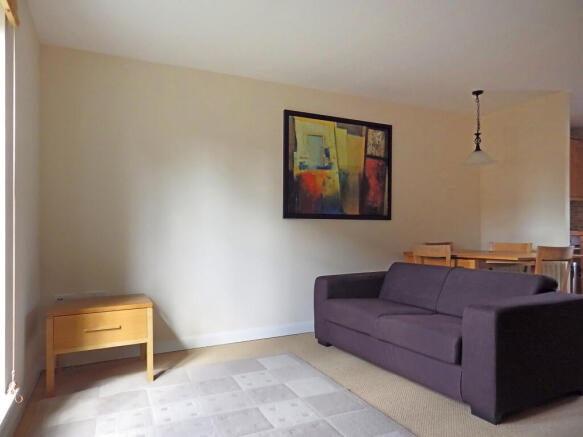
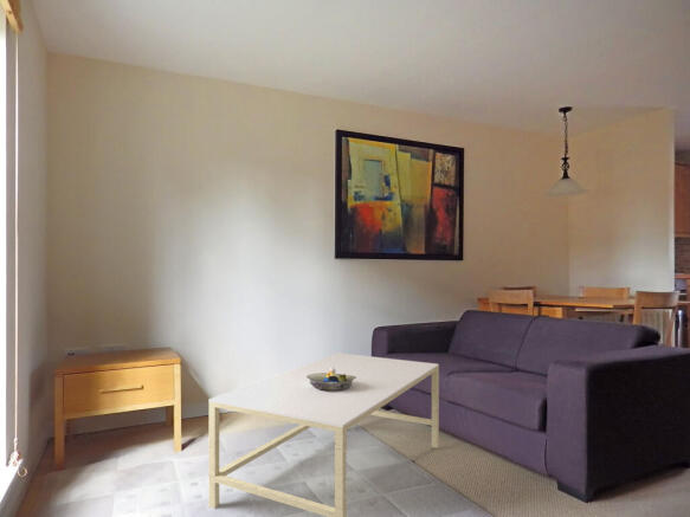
+ decorative bowl [307,368,356,392]
+ coffee table [208,353,440,517]
